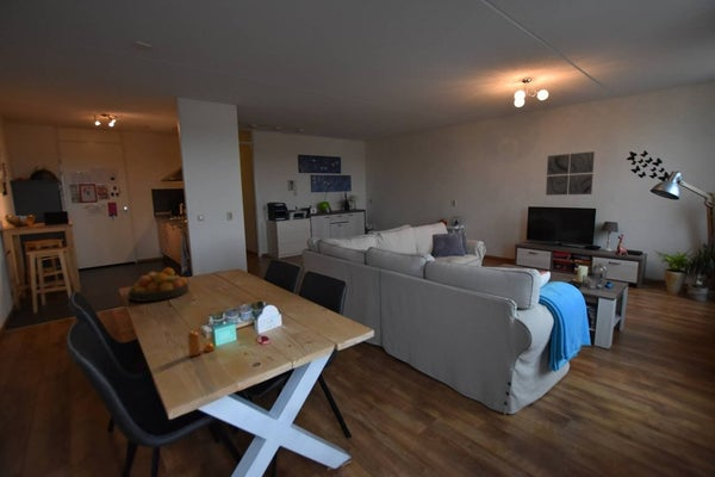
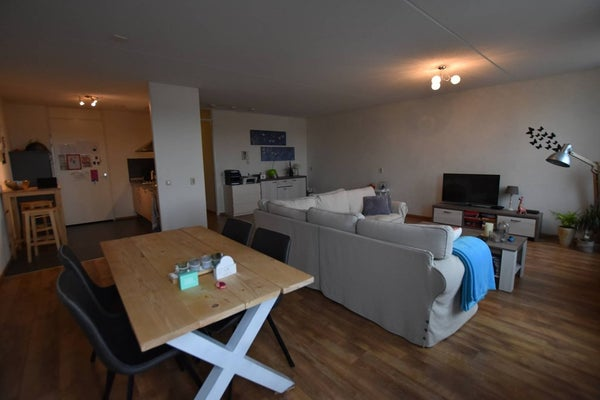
- wall art [545,150,596,197]
- fruit bowl [128,267,189,303]
- pepper shaker [186,330,216,358]
